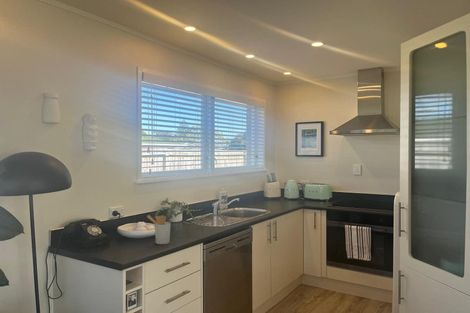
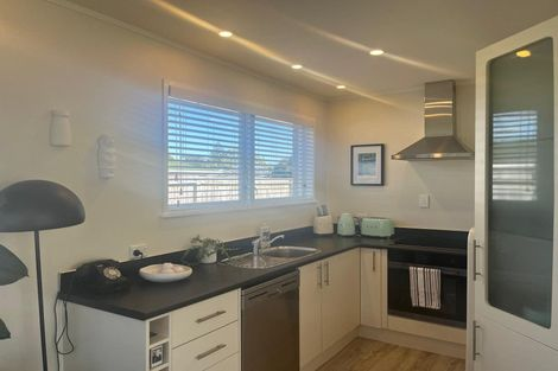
- utensil holder [146,214,172,245]
